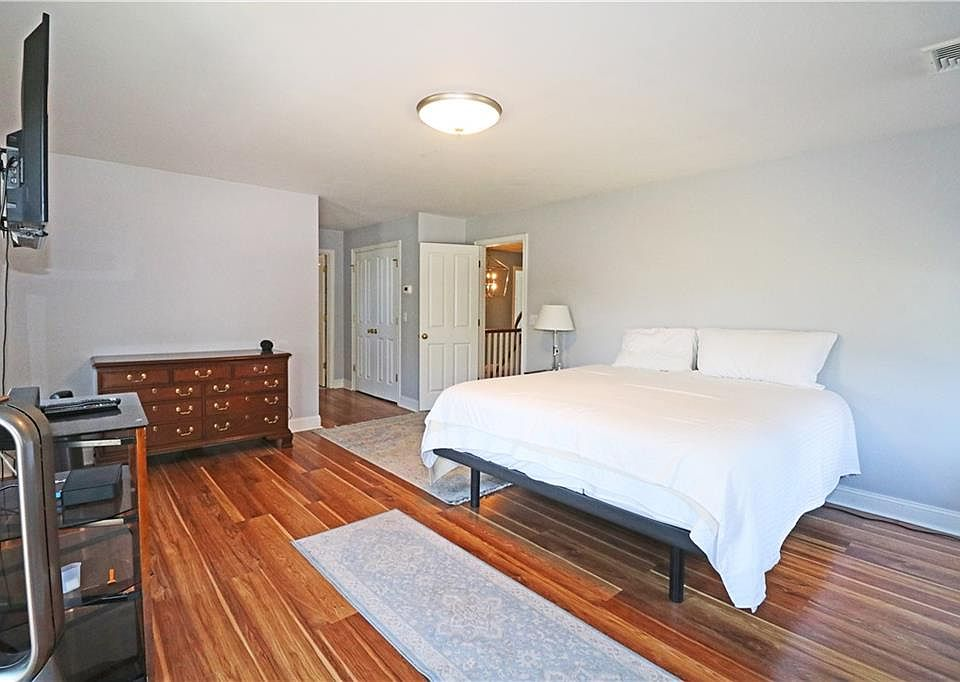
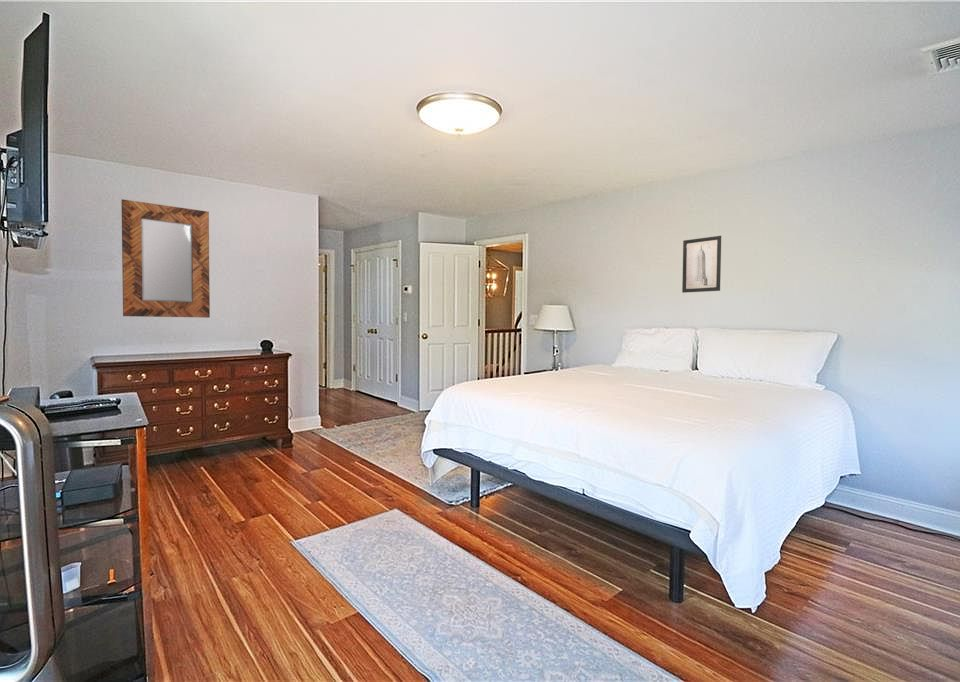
+ home mirror [120,198,211,319]
+ wall art [681,235,722,294]
